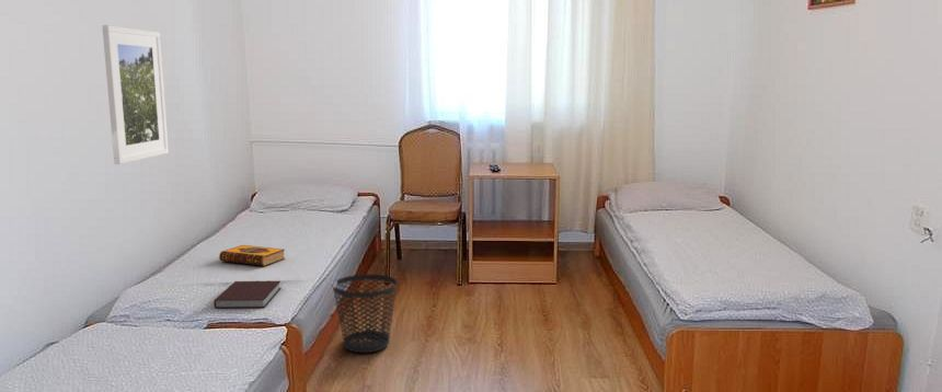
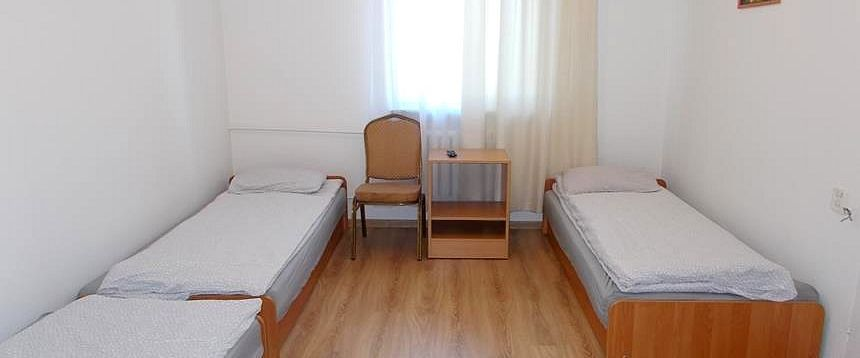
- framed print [101,24,170,165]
- notebook [212,280,282,309]
- wastebasket [332,273,398,354]
- hardback book [218,244,286,267]
